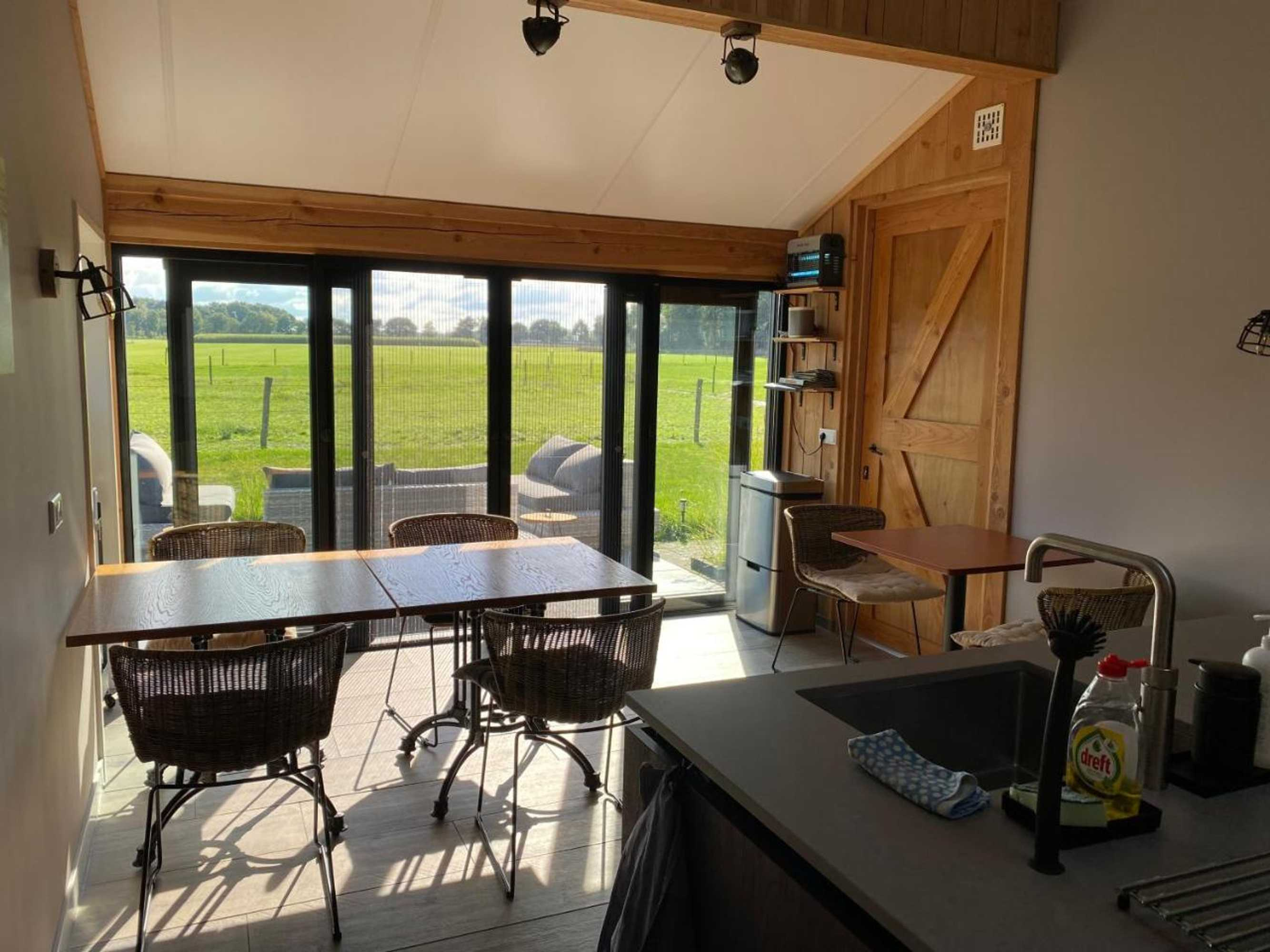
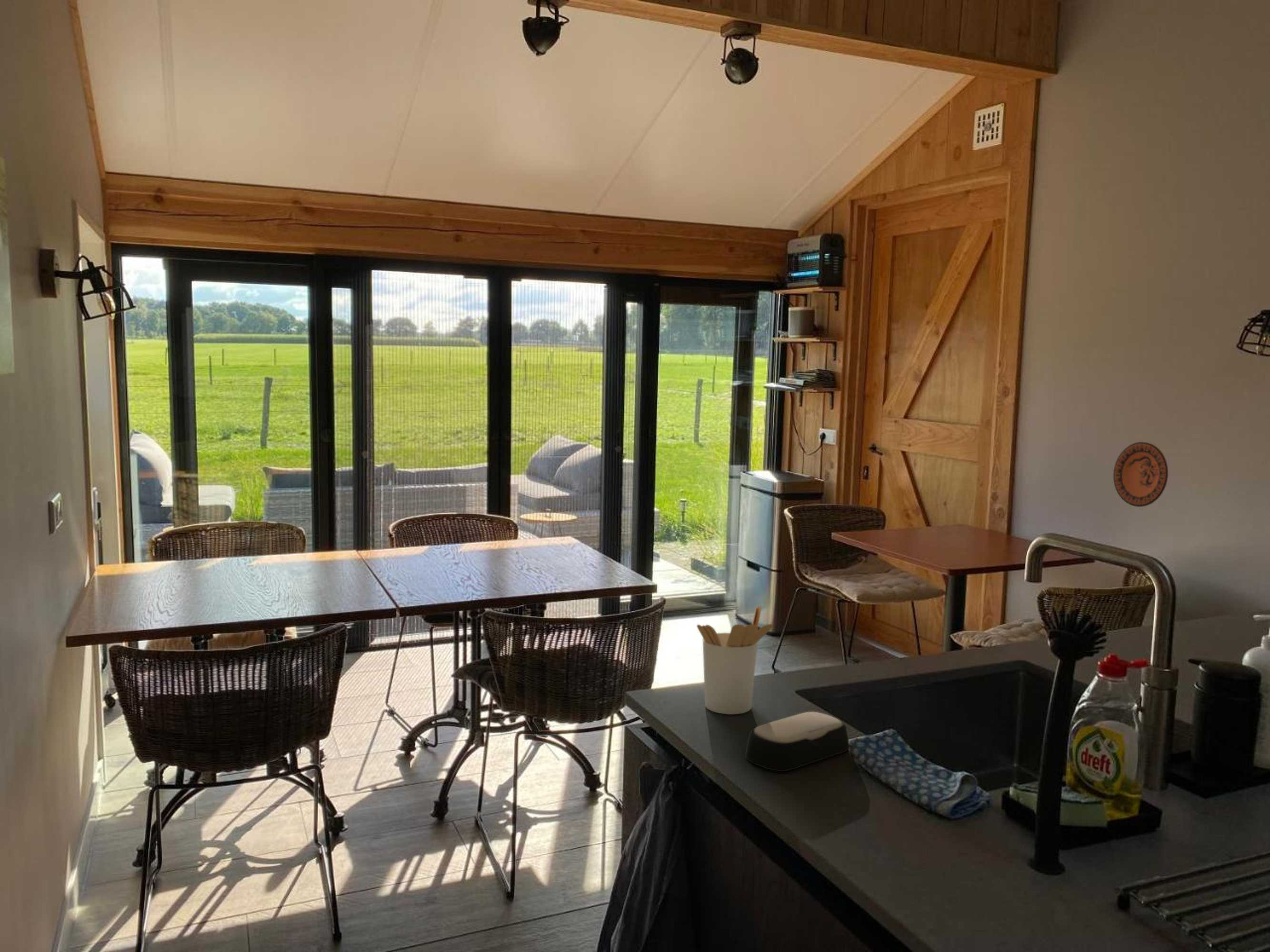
+ soap dish [744,711,850,772]
+ utensil holder [696,605,774,715]
+ decorative plate [1113,441,1169,507]
